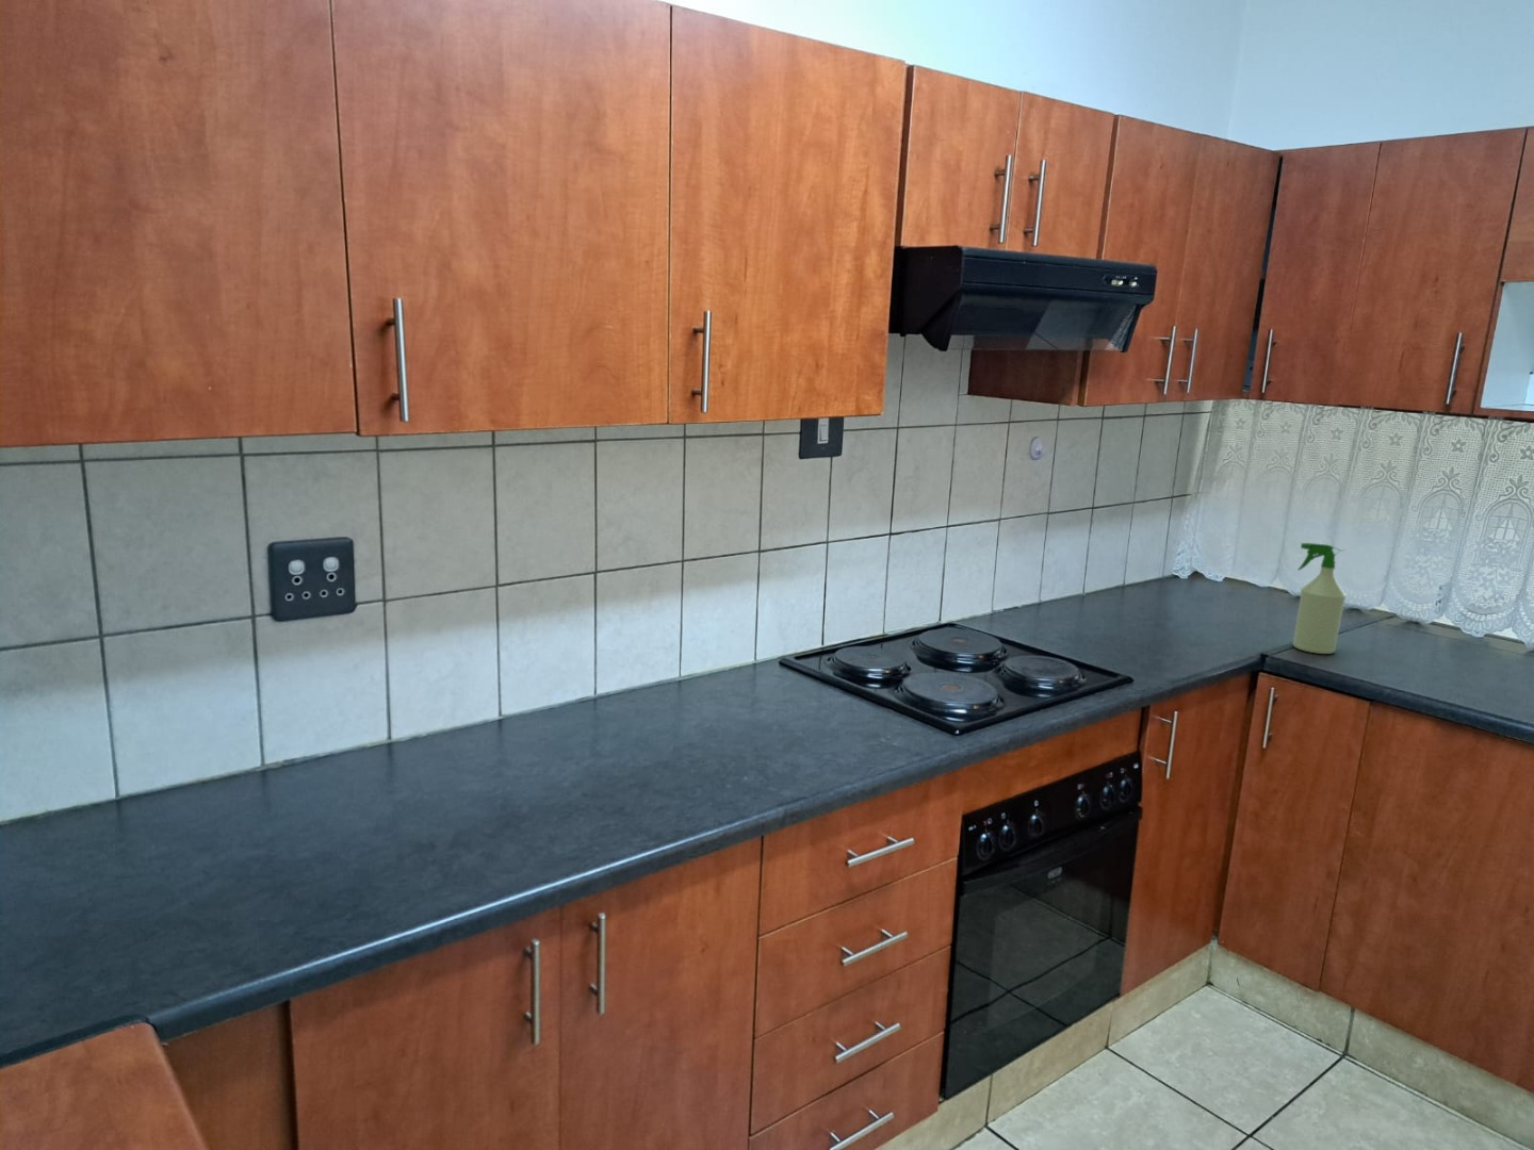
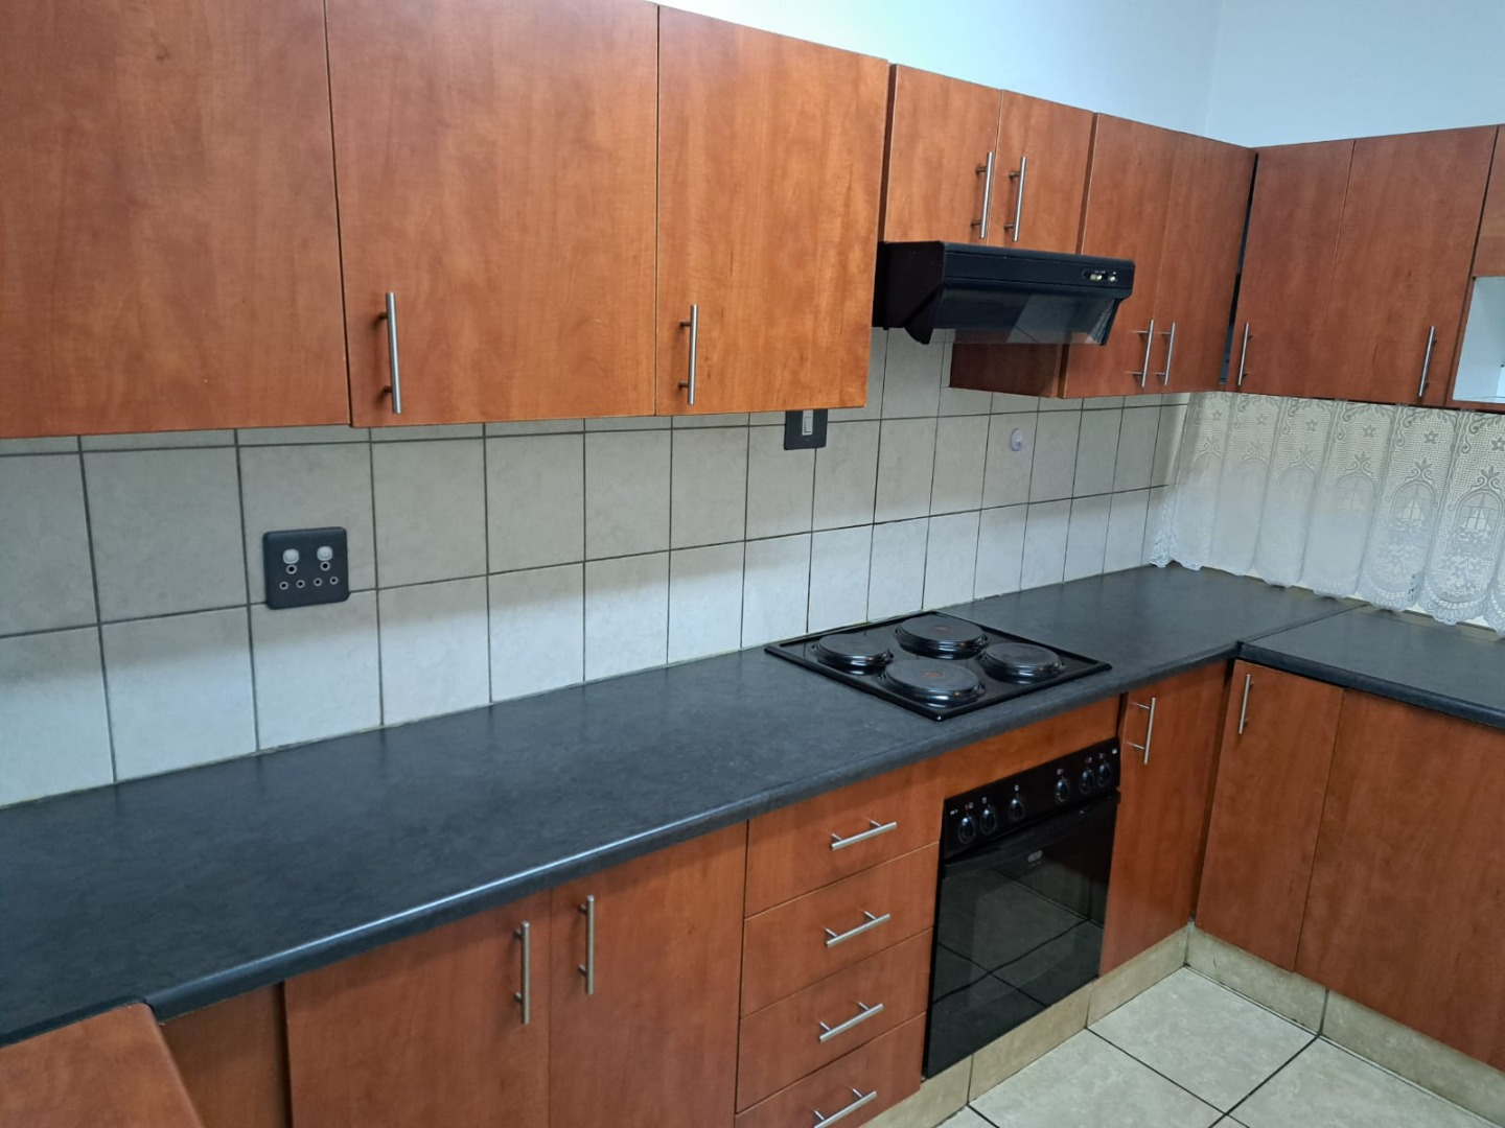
- spray bottle [1292,542,1348,655]
